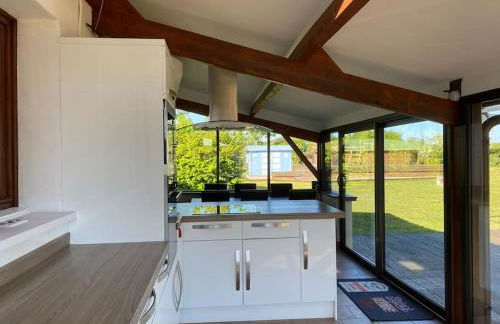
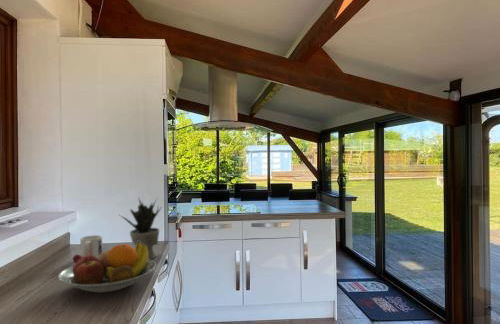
+ potted plant [117,196,163,260]
+ fruit bowl [57,241,157,294]
+ mug [79,234,103,258]
